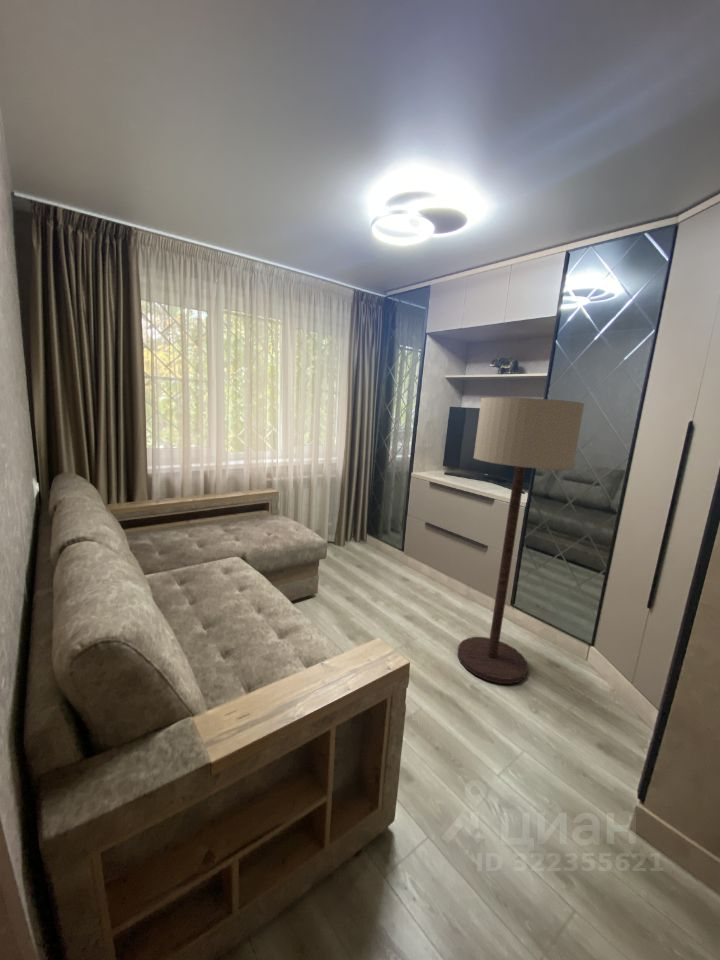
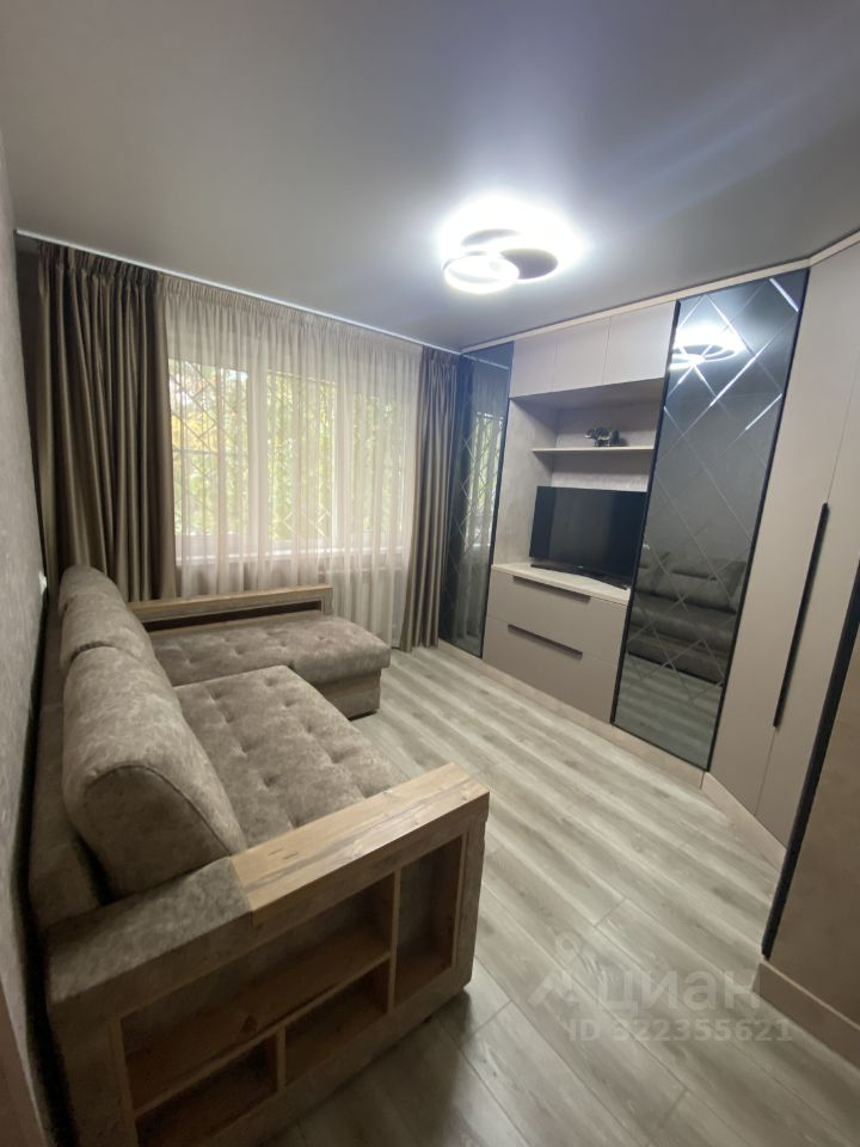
- floor lamp [456,396,585,685]
